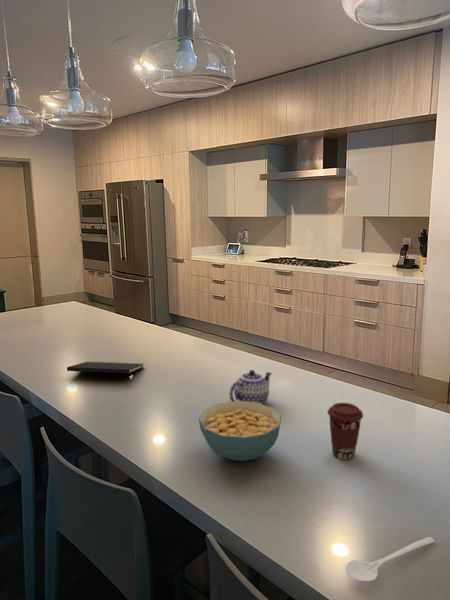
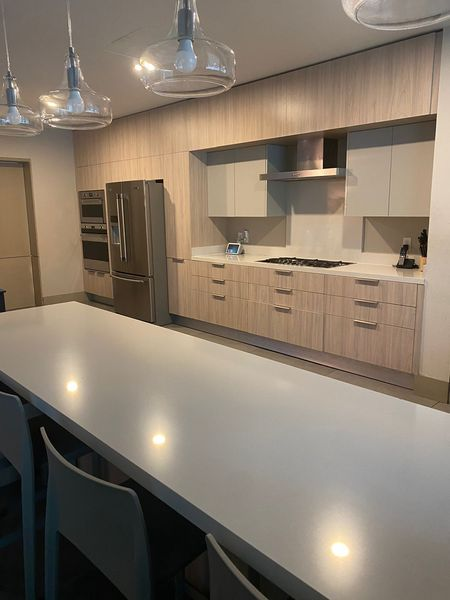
- coffee cup [326,402,364,460]
- teapot [228,369,273,404]
- notepad [66,360,144,383]
- cereal bowl [198,401,282,462]
- stirrer [344,536,435,582]
